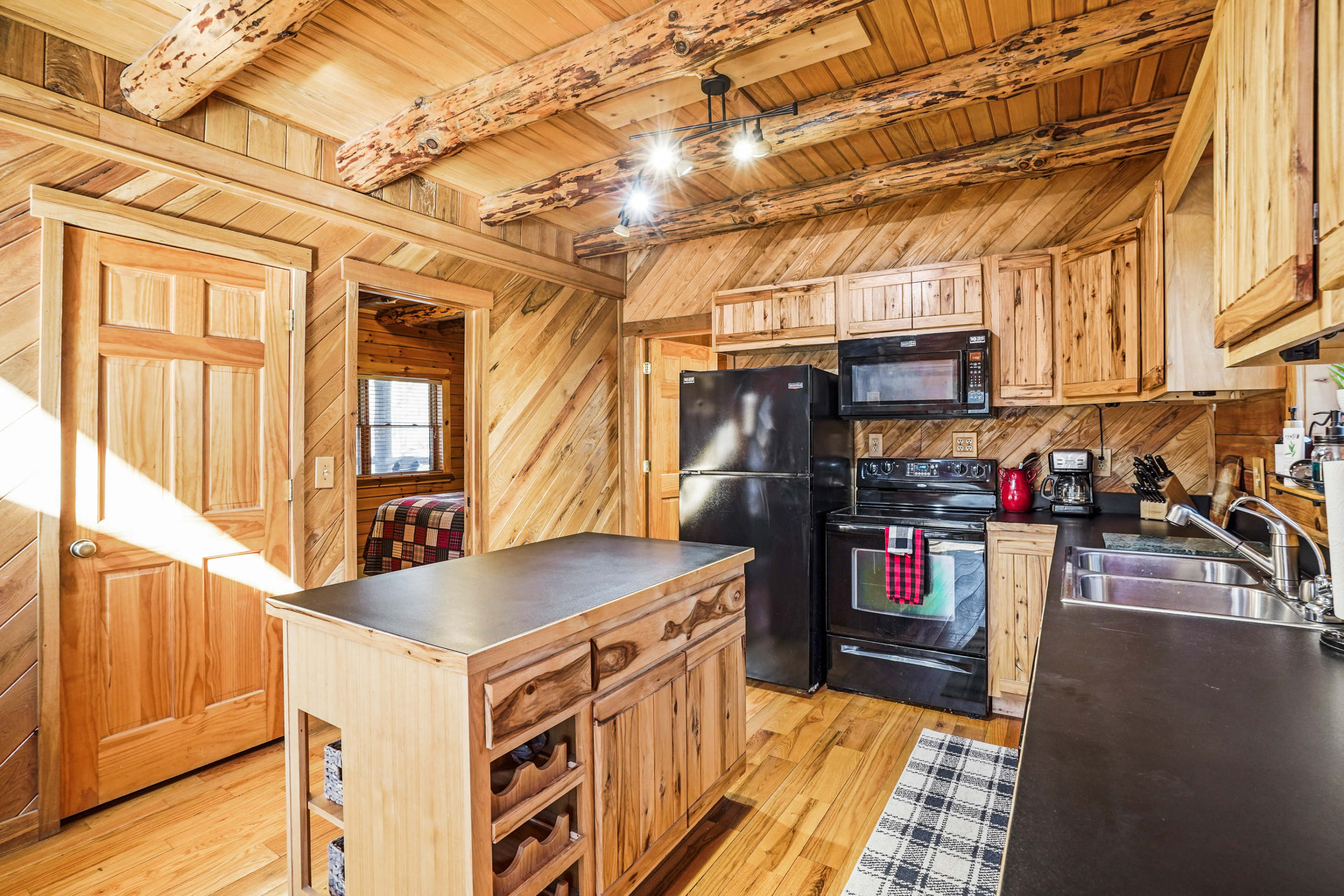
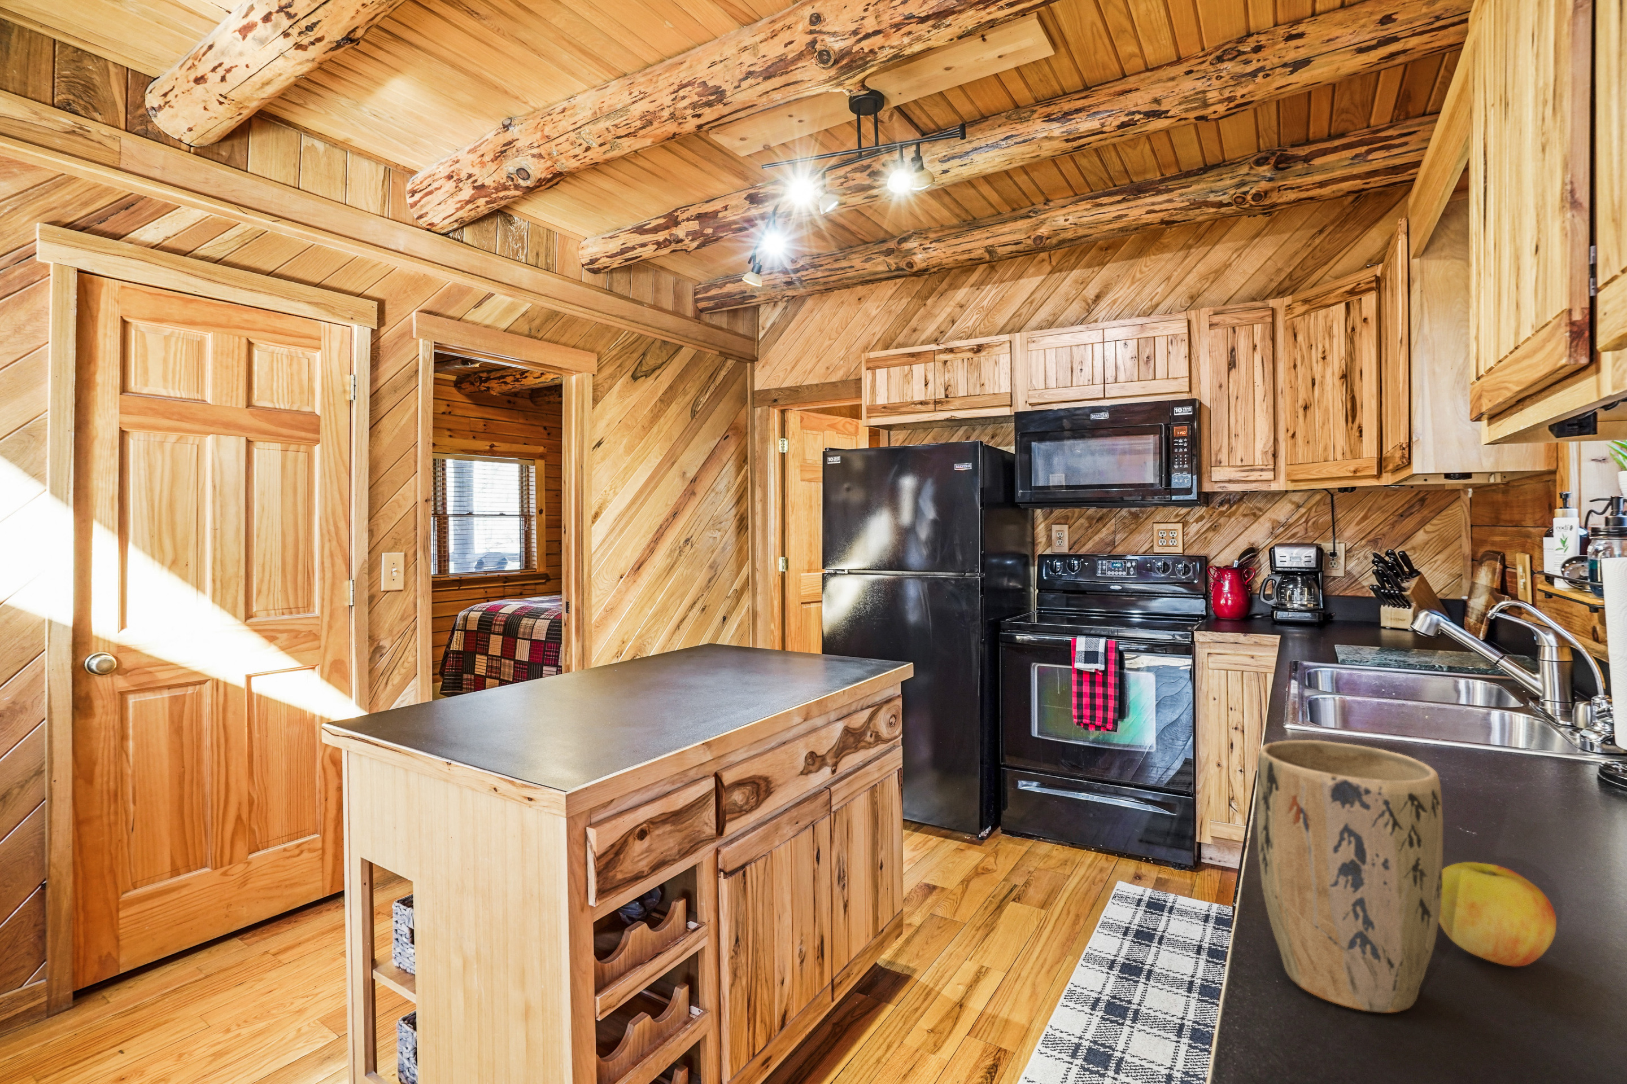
+ plant pot [1257,739,1443,1014]
+ apple [1438,861,1557,967]
